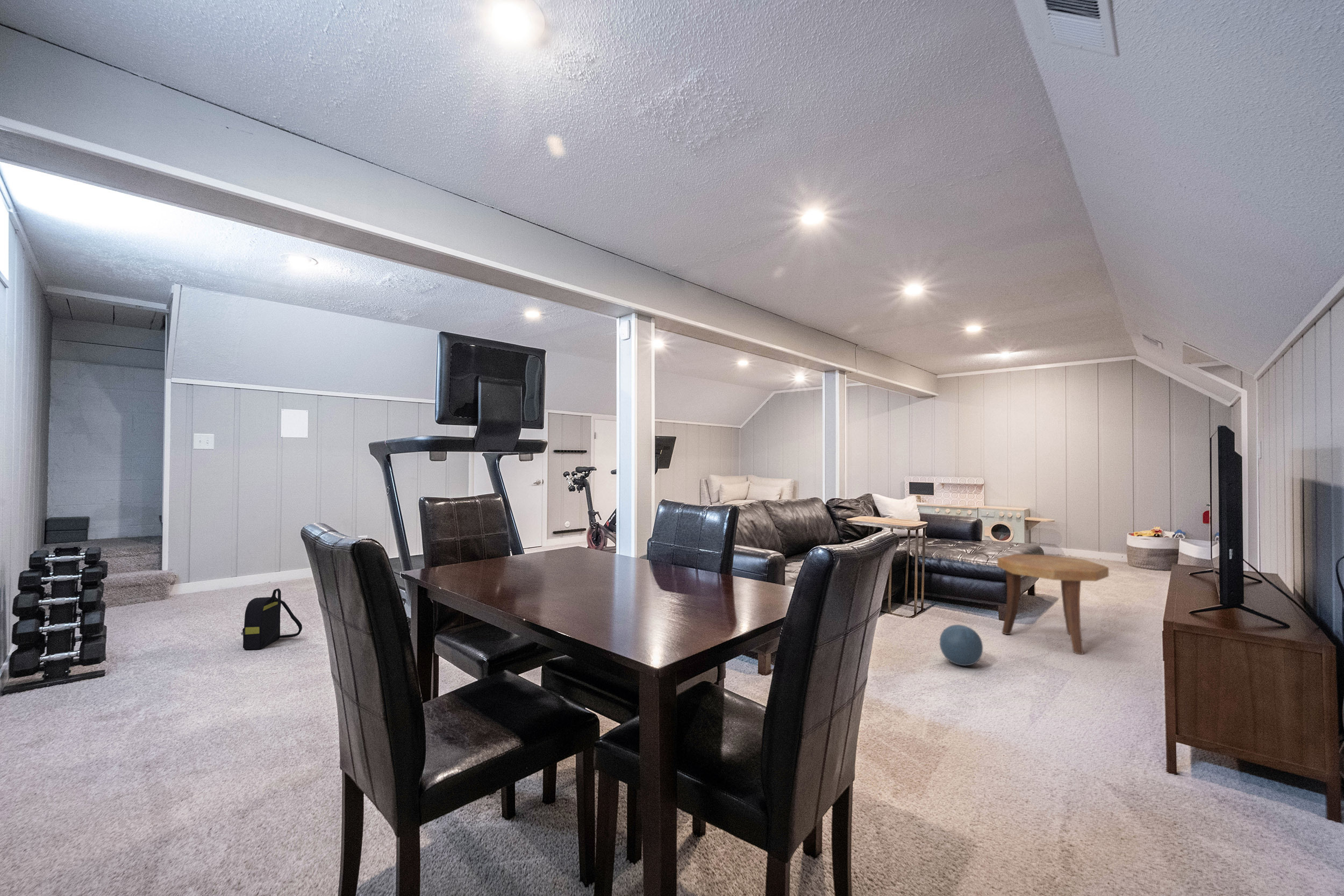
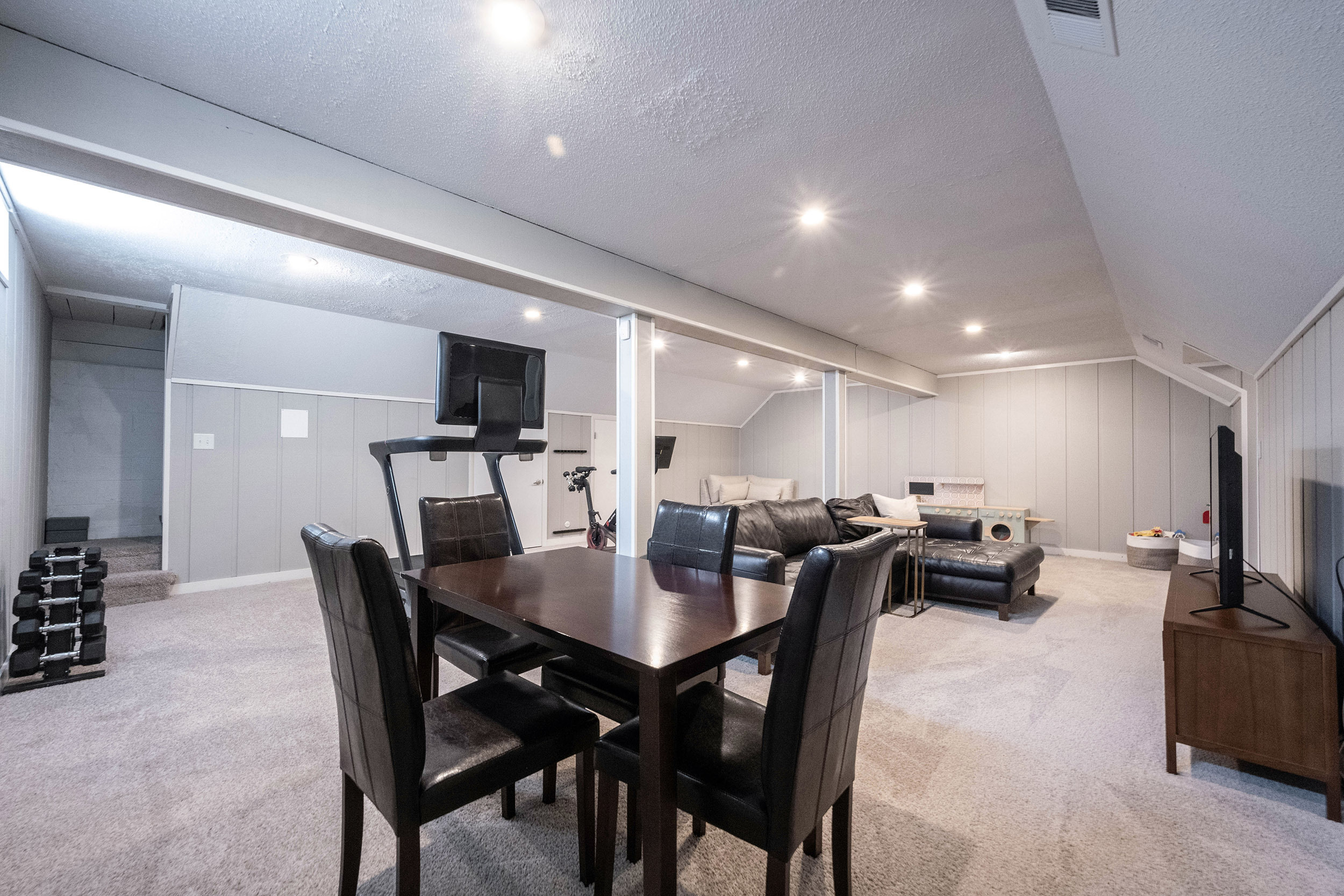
- side table [997,554,1109,655]
- backpack [240,588,303,650]
- ball [939,624,983,666]
